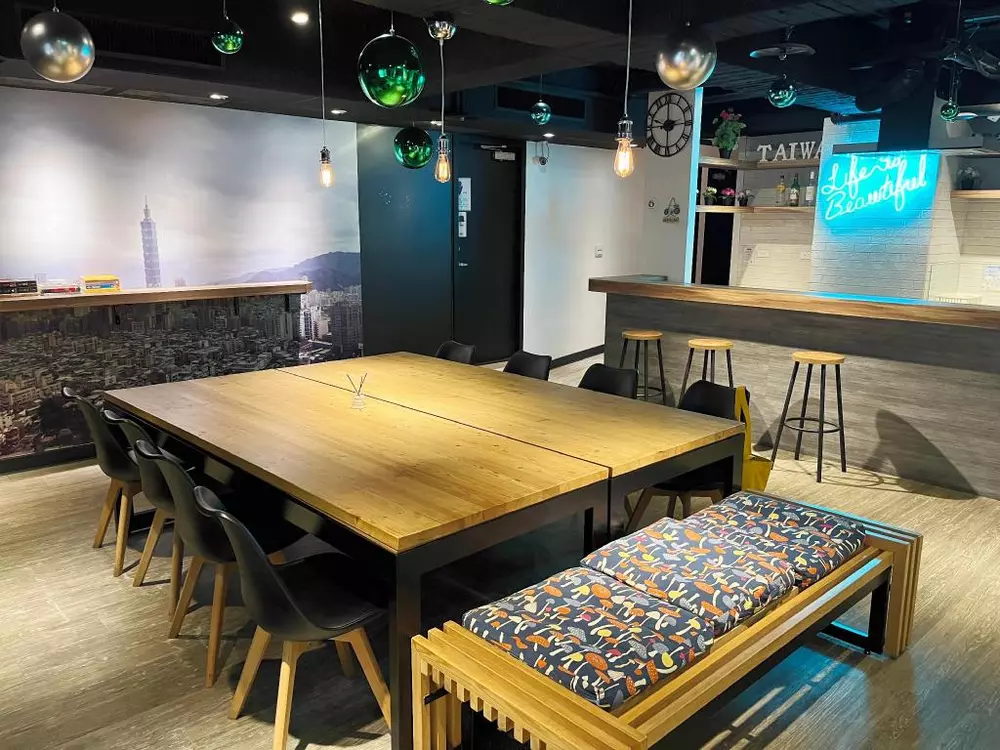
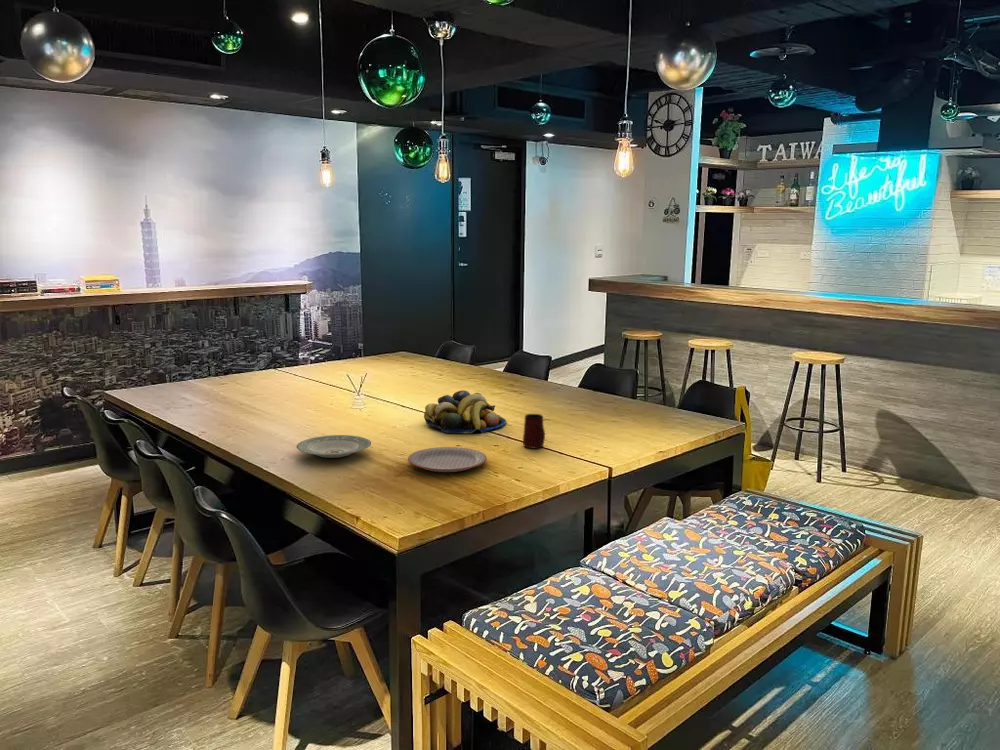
+ fruit bowl [423,389,507,434]
+ mug [522,413,546,449]
+ plate [296,434,372,459]
+ plate [407,446,488,473]
